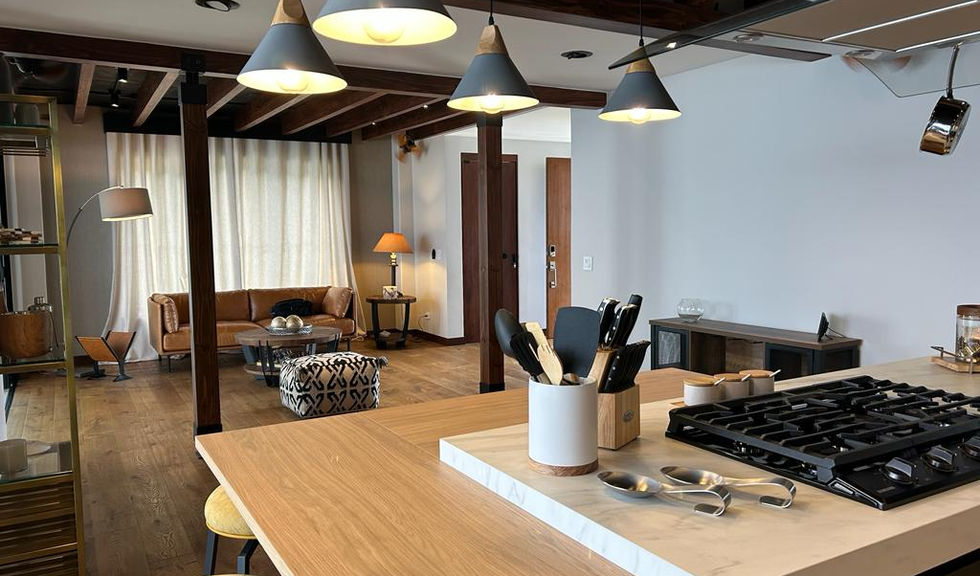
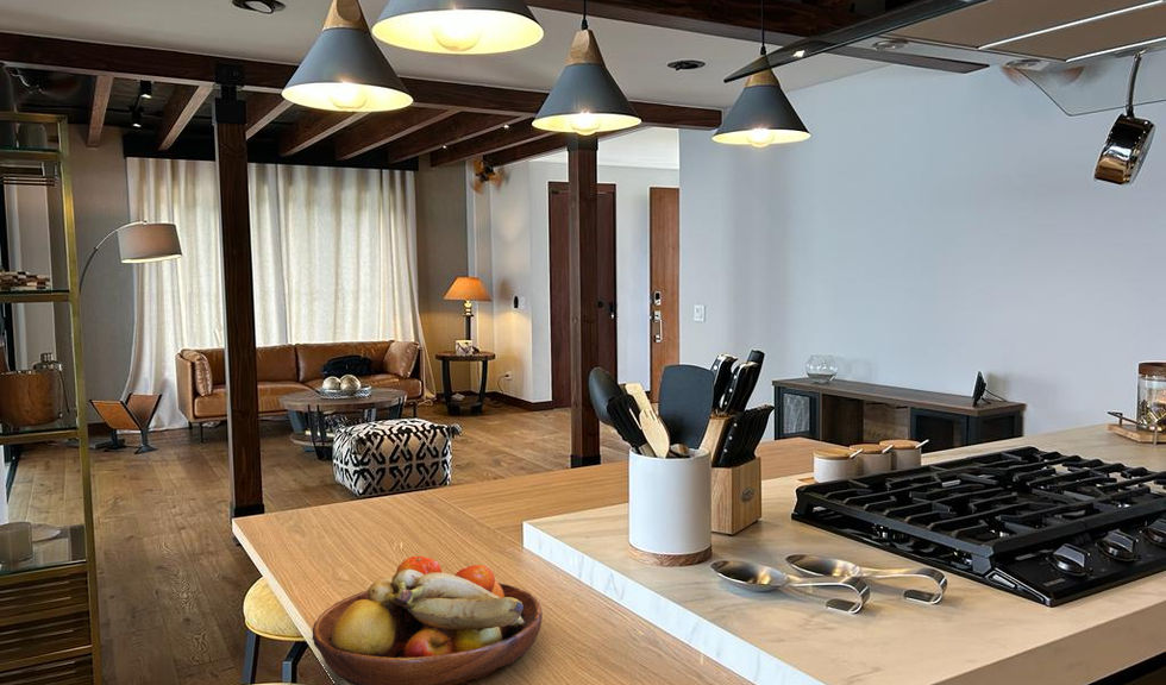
+ fruit bowl [311,555,544,685]
